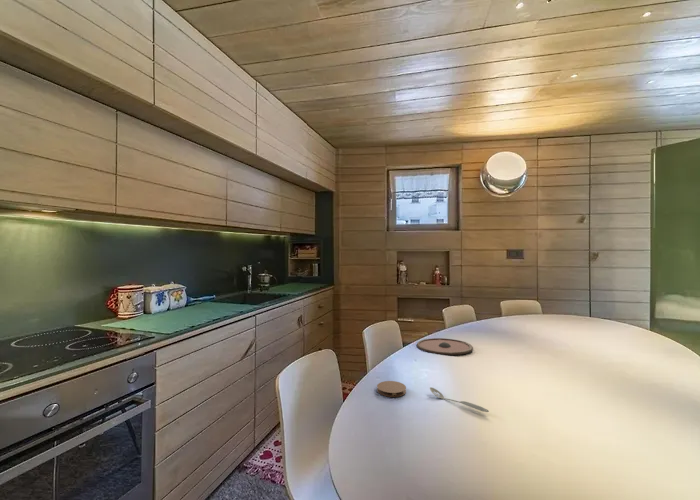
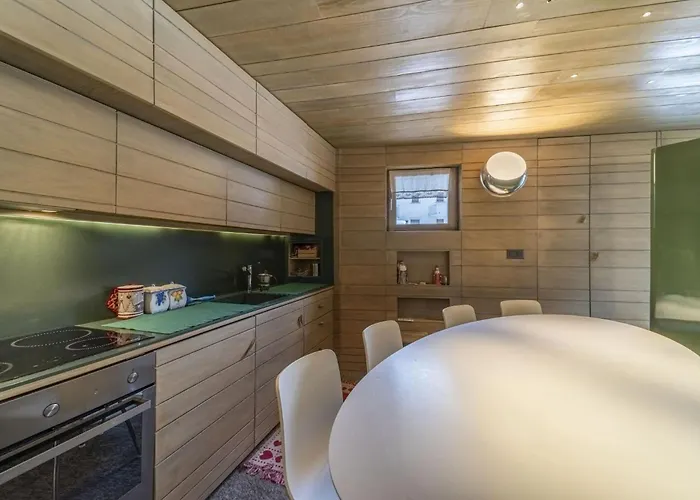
- plate [416,337,474,356]
- coaster [376,380,407,398]
- spoon [429,386,490,413]
